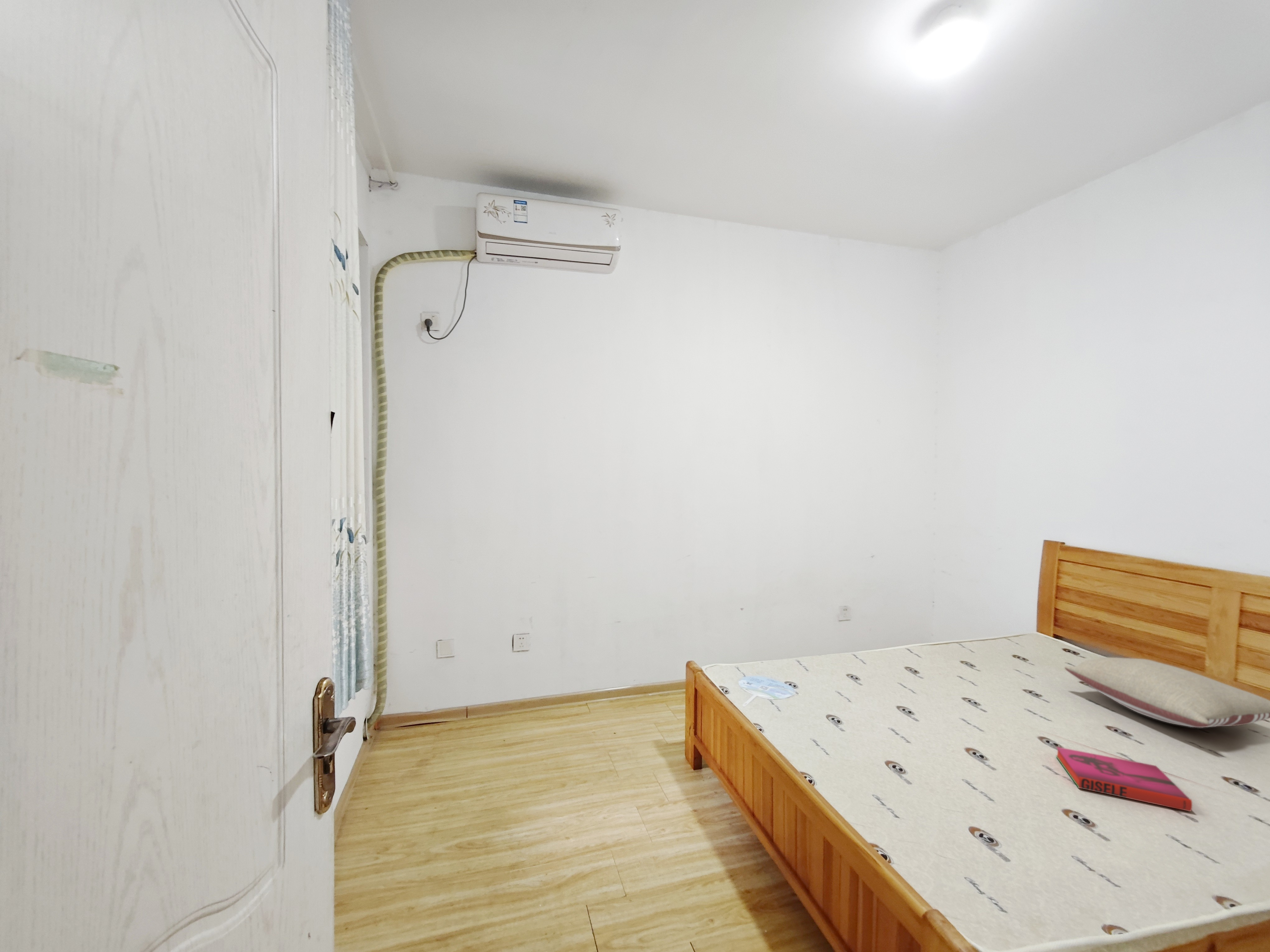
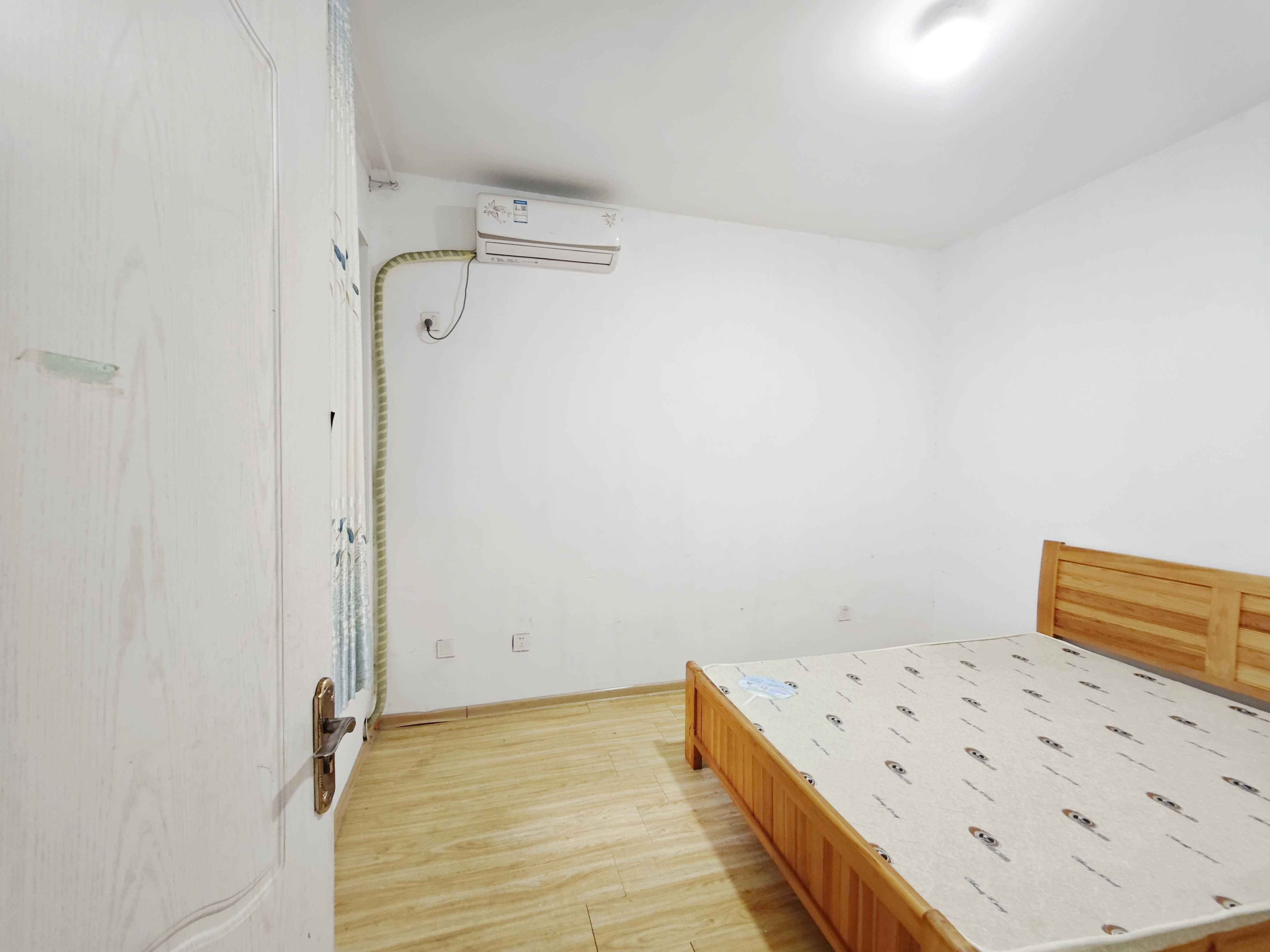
- pillow [1064,657,1270,728]
- hardback book [1056,746,1192,812]
